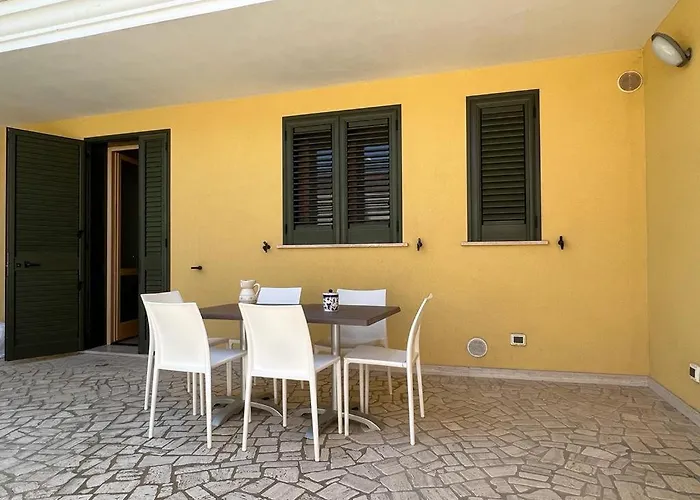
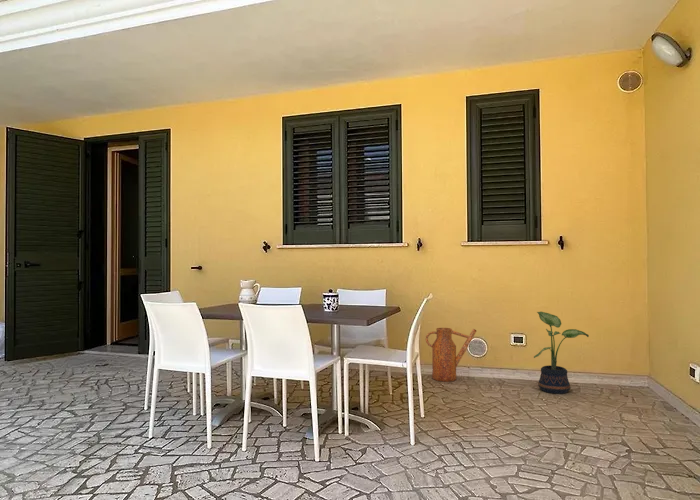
+ potted plant [533,311,590,395]
+ watering can [425,327,477,383]
